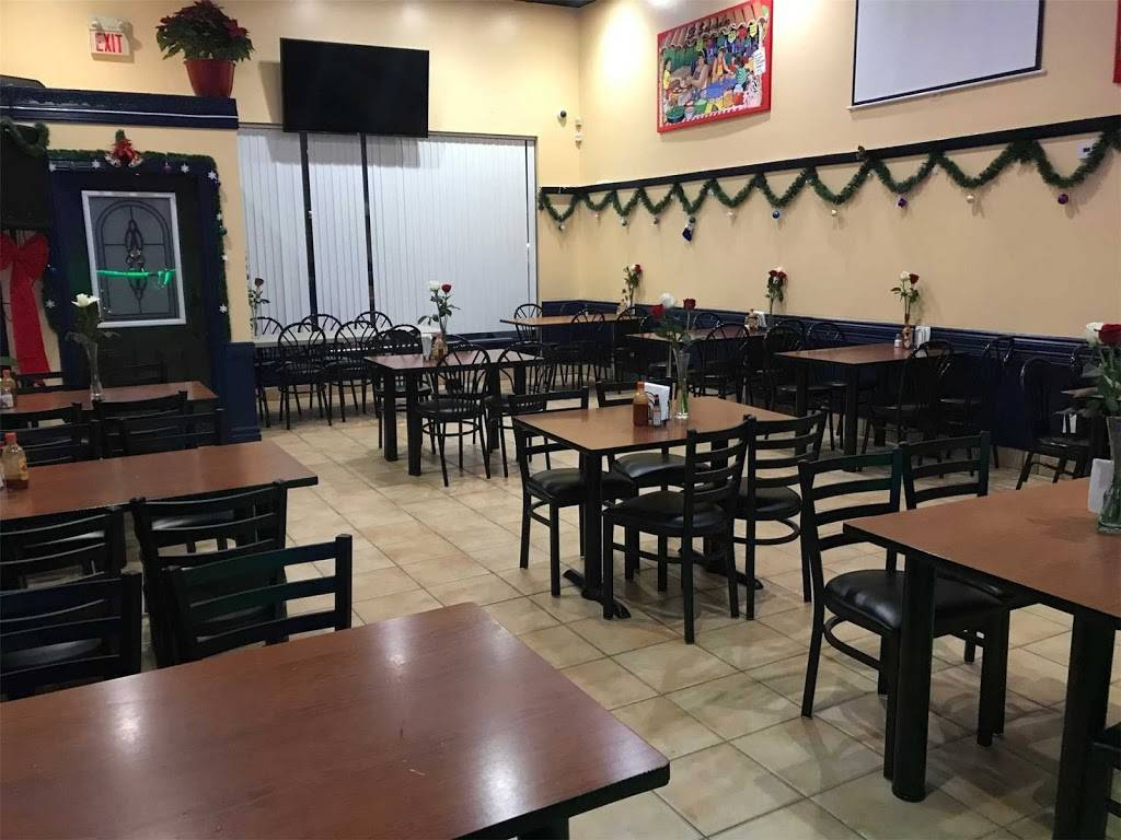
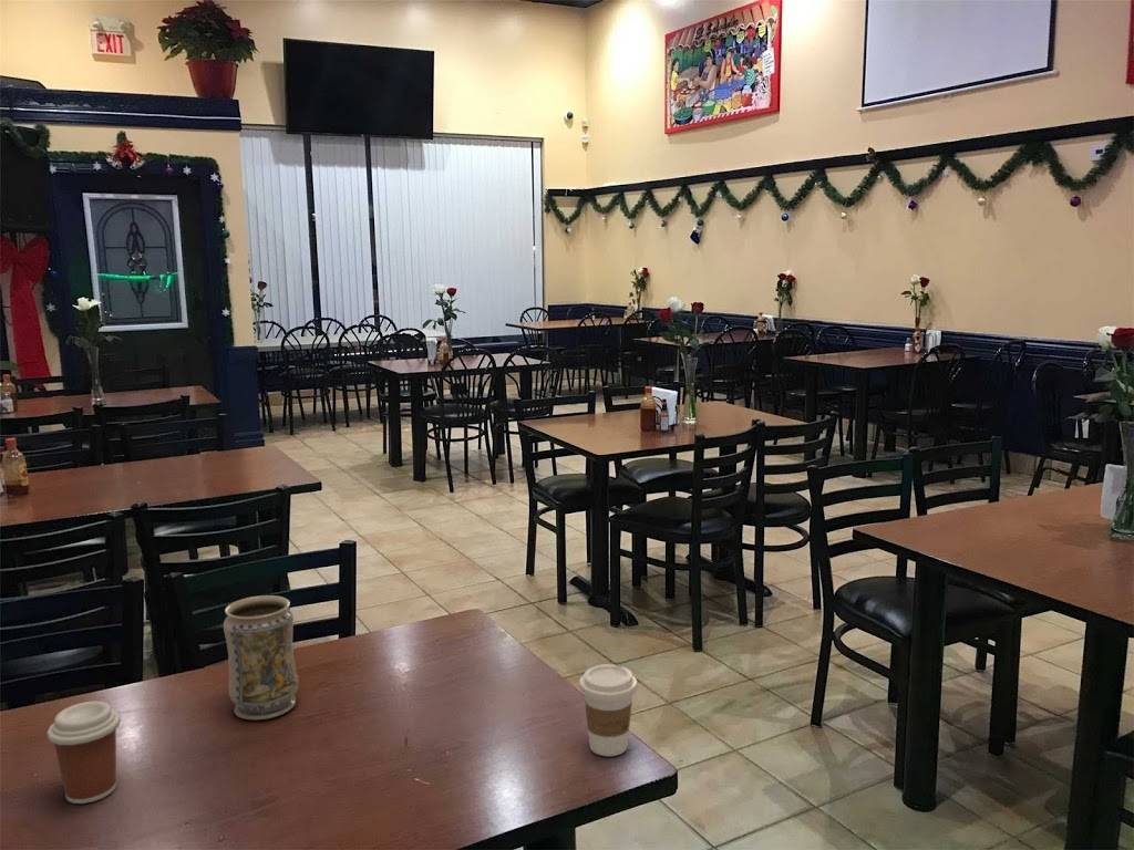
+ coffee cup [47,701,122,805]
+ vase [223,594,299,722]
+ coffee cup [578,663,638,757]
